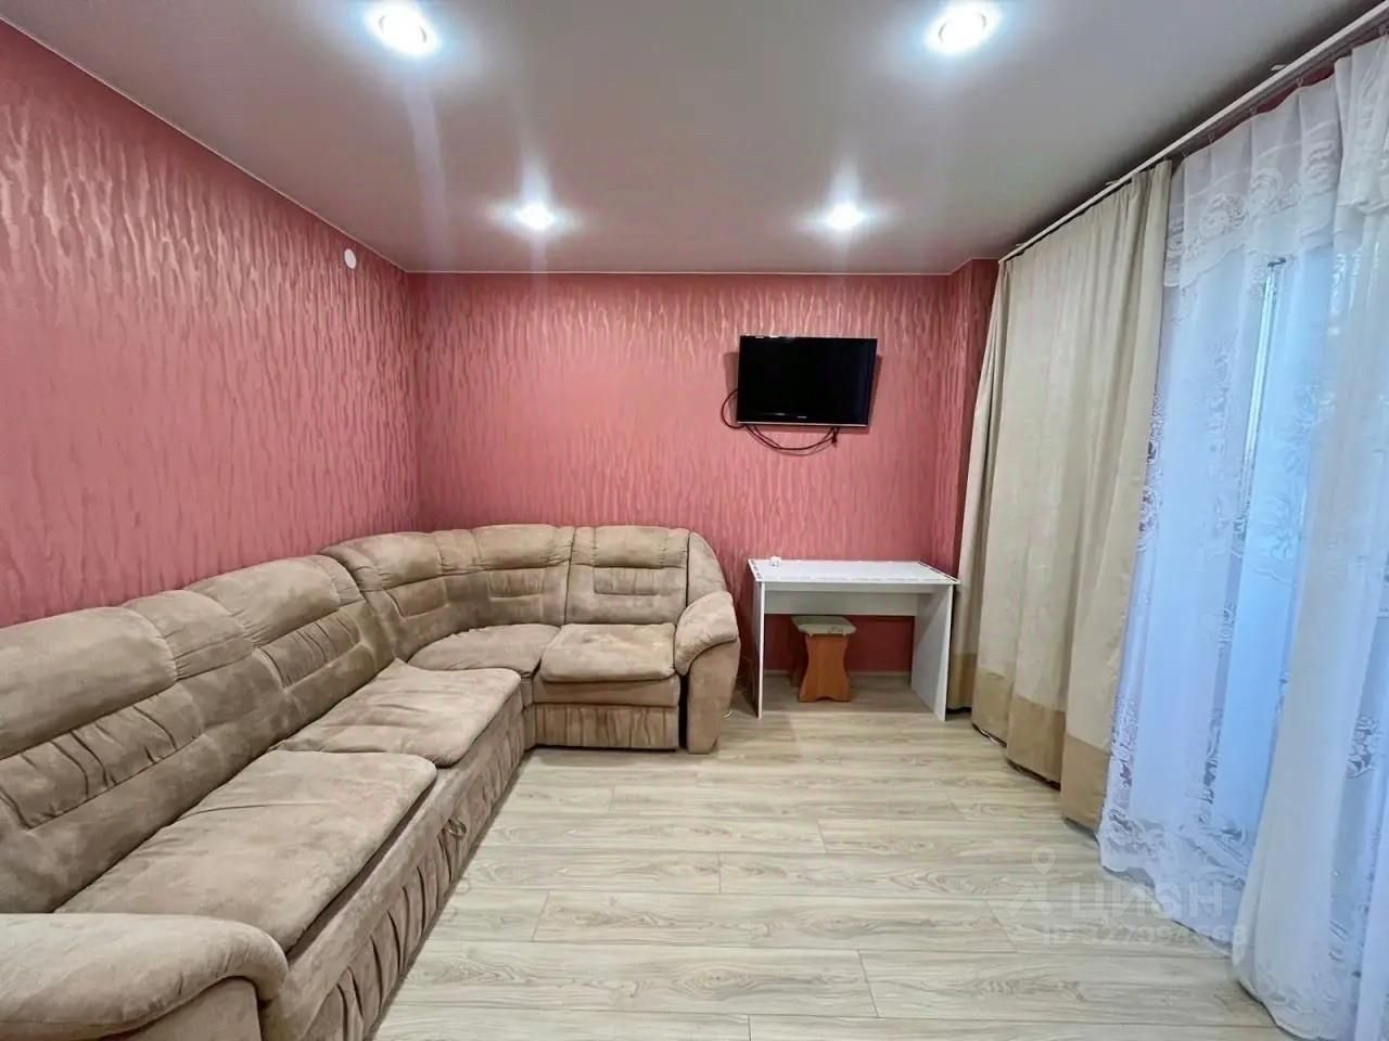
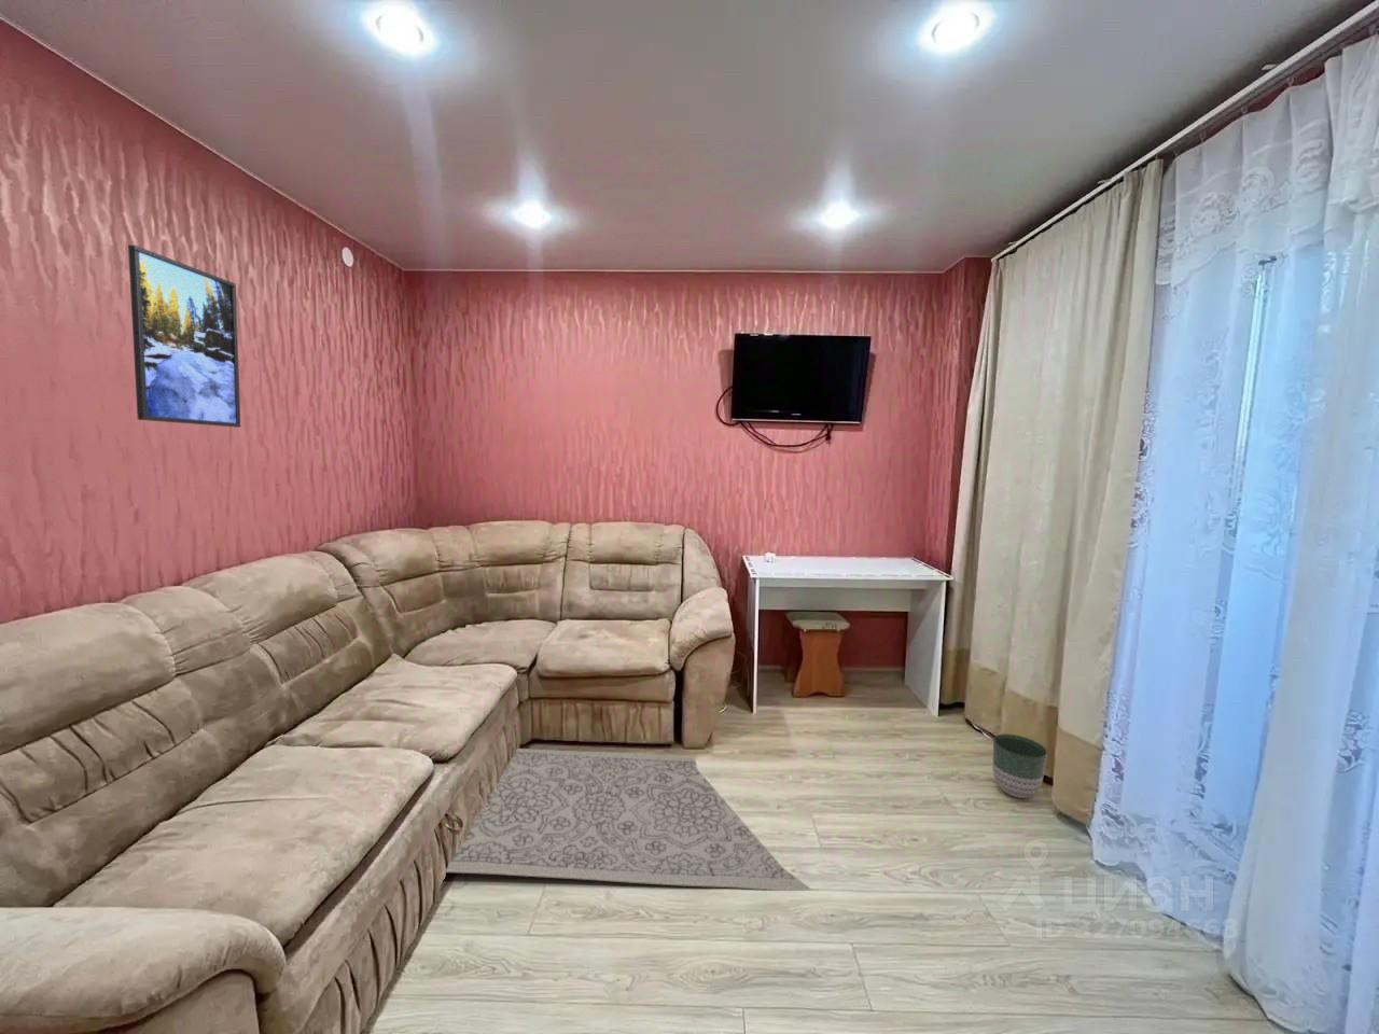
+ rug [444,747,819,892]
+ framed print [127,243,241,429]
+ planter [991,733,1048,799]
